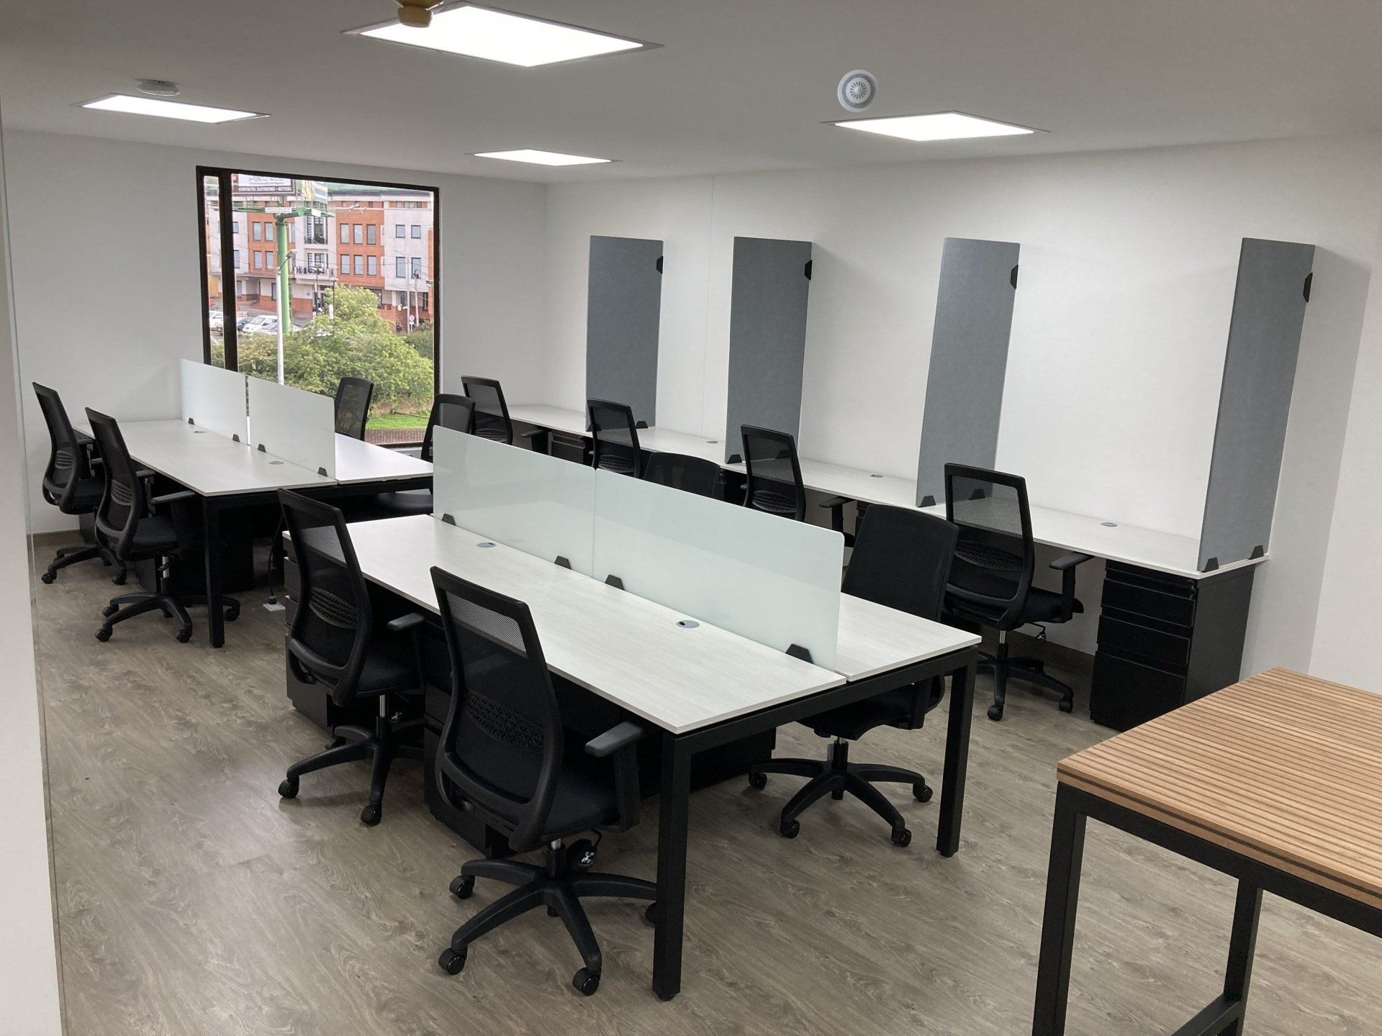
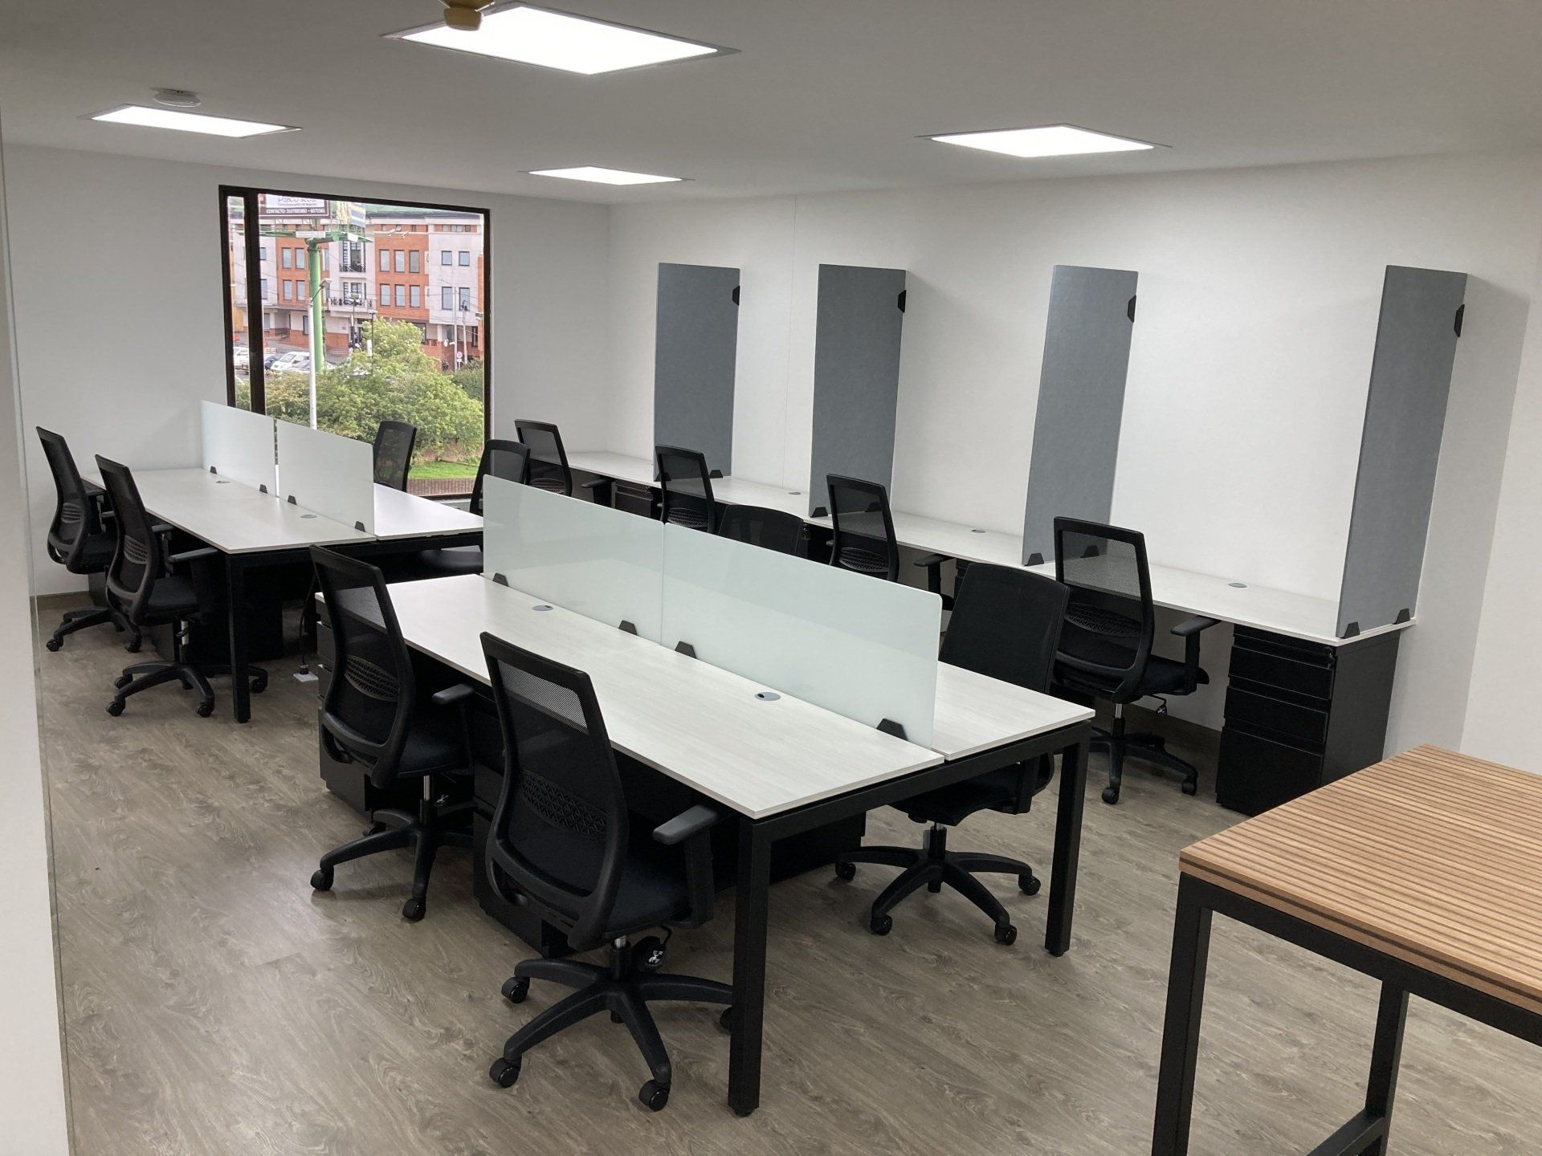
- smoke detector [837,69,879,113]
